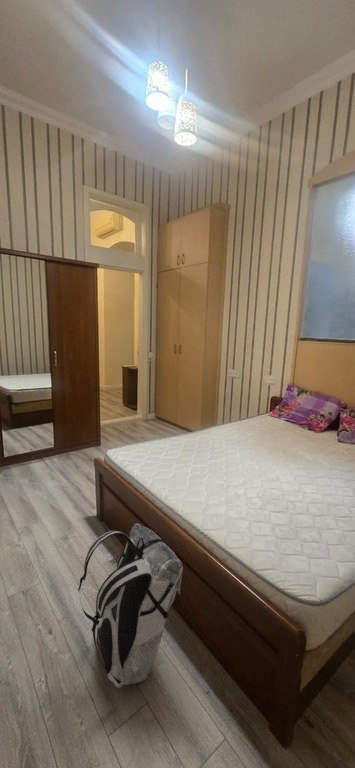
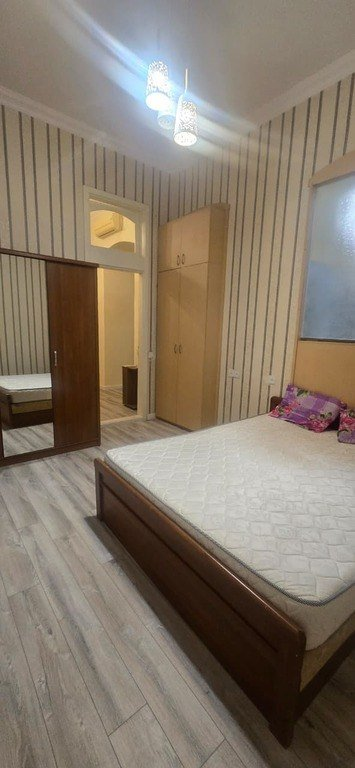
- backpack [77,522,184,690]
